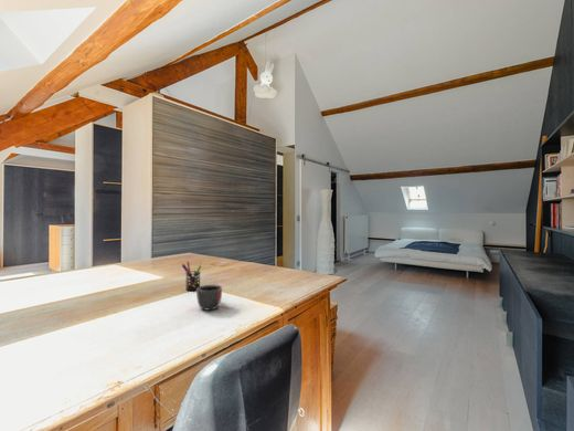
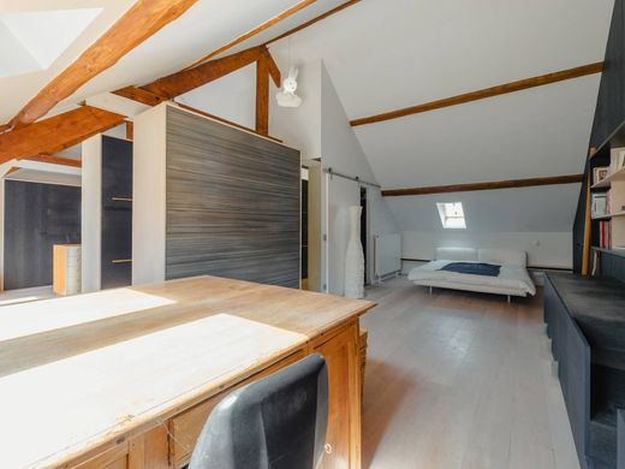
- pen holder [181,261,202,292]
- mug [195,284,223,311]
